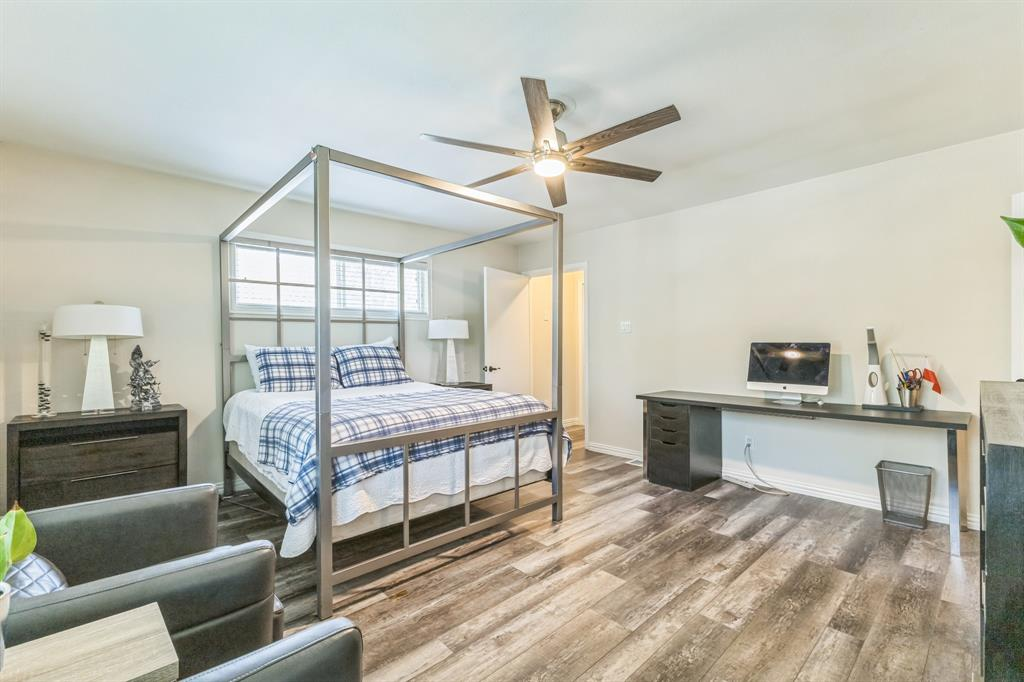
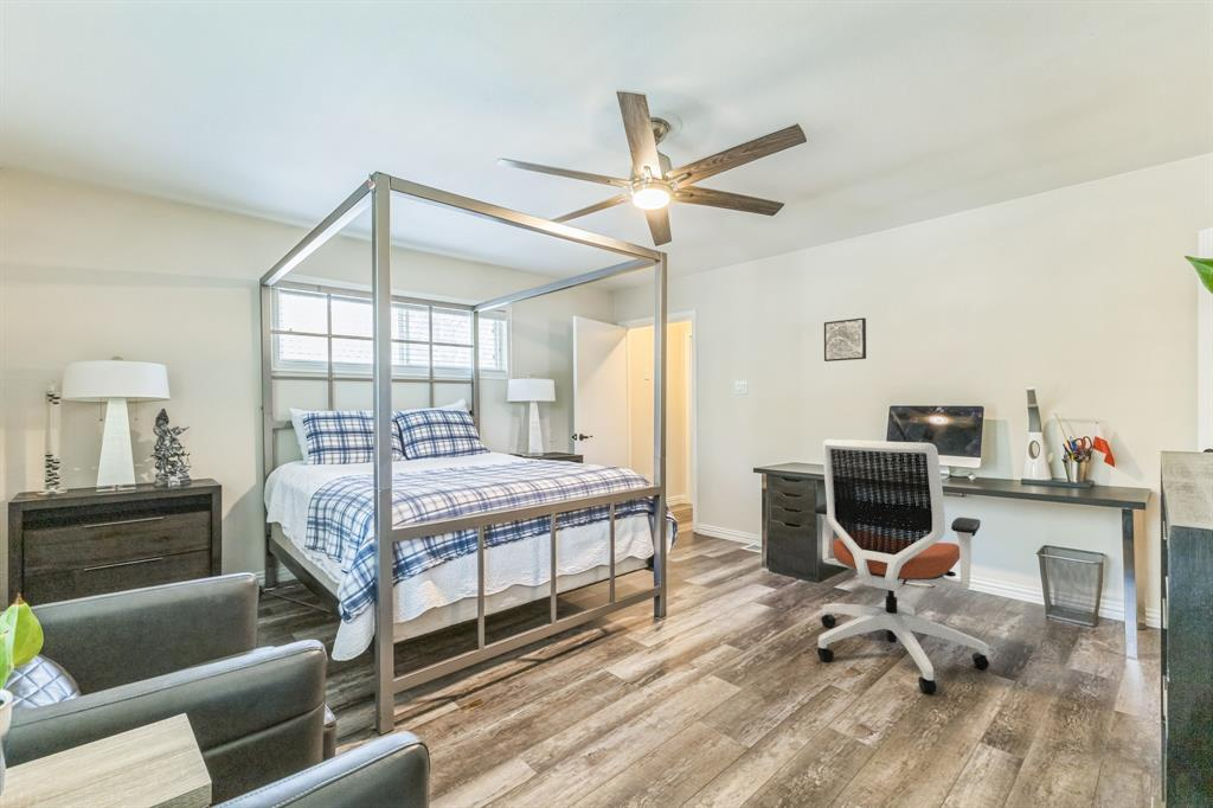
+ wall art [823,316,867,363]
+ office chair [813,438,990,694]
